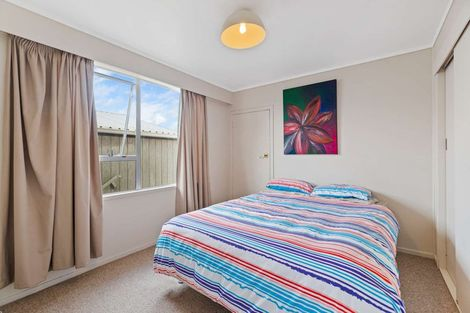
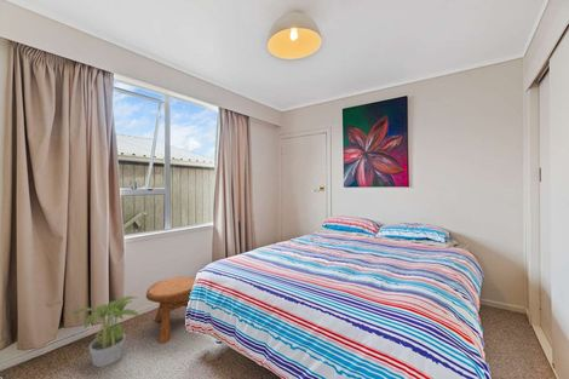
+ potted plant [68,295,142,368]
+ stool [145,276,196,344]
